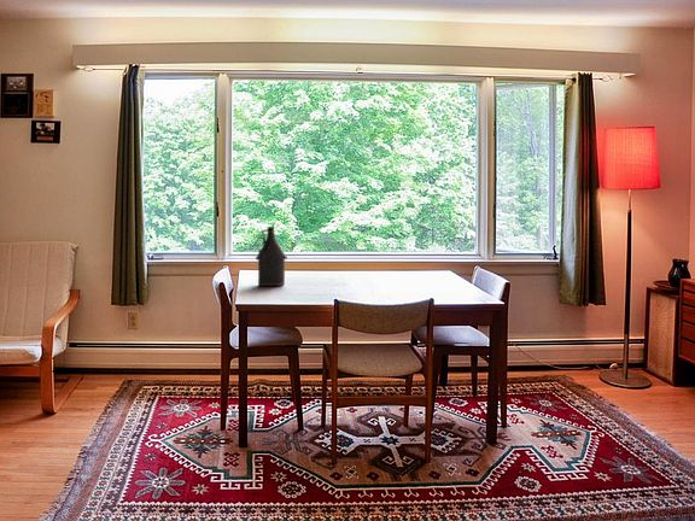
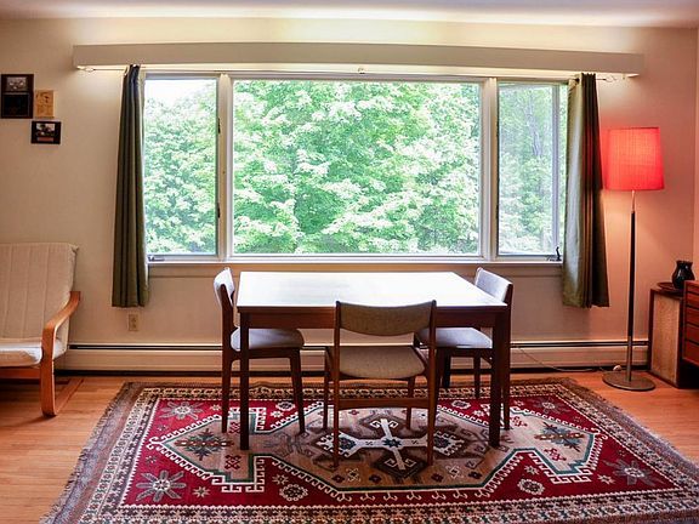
- bottle [255,226,288,287]
